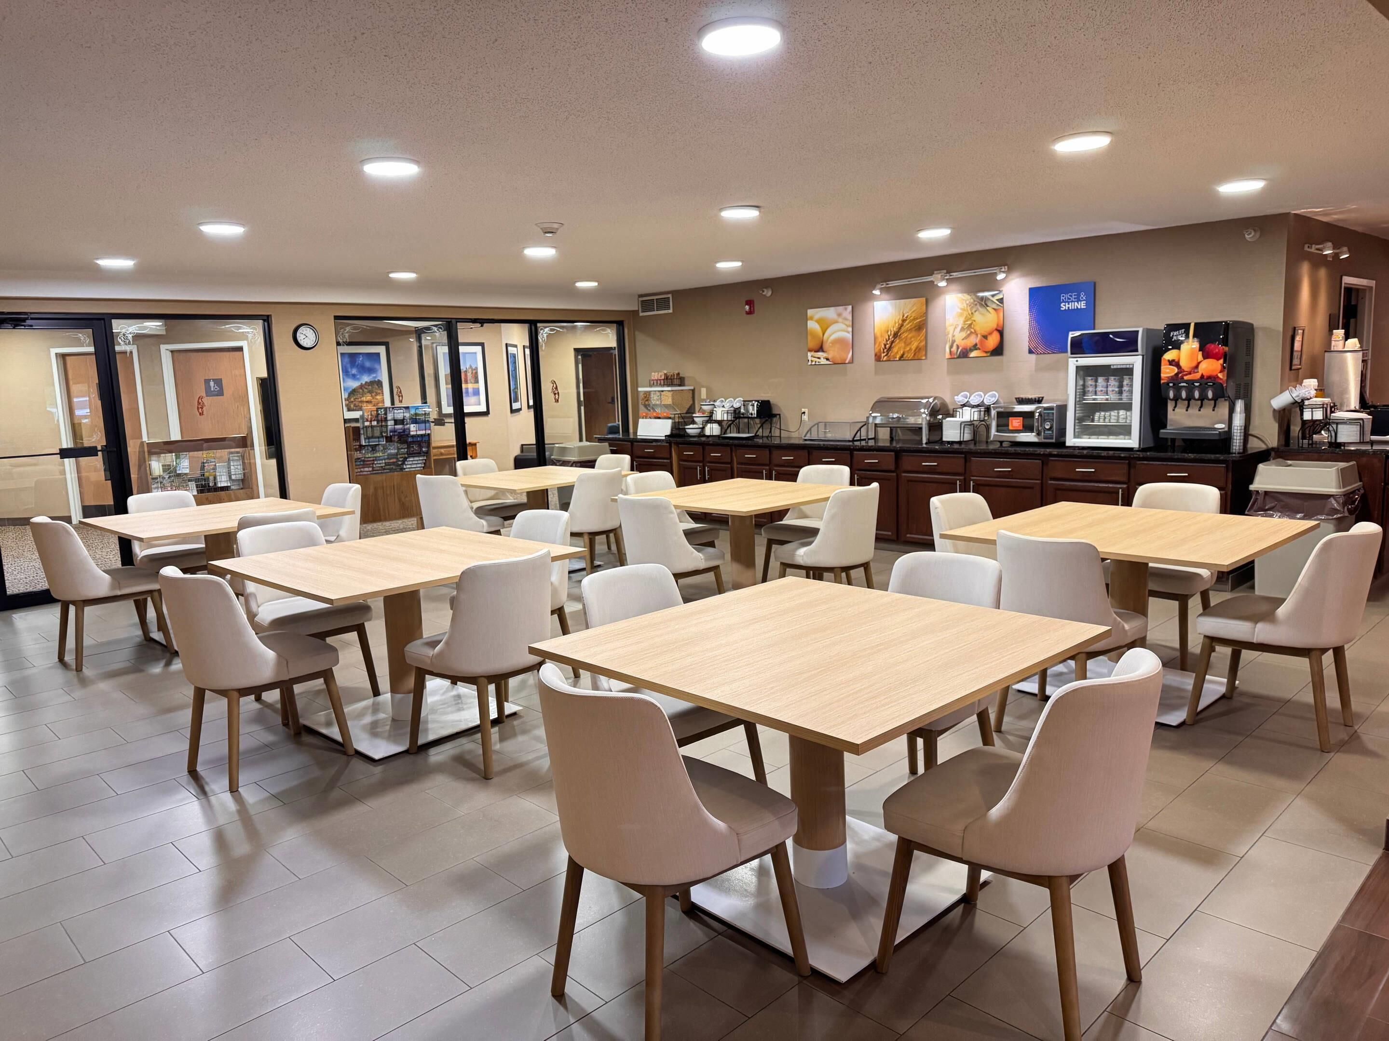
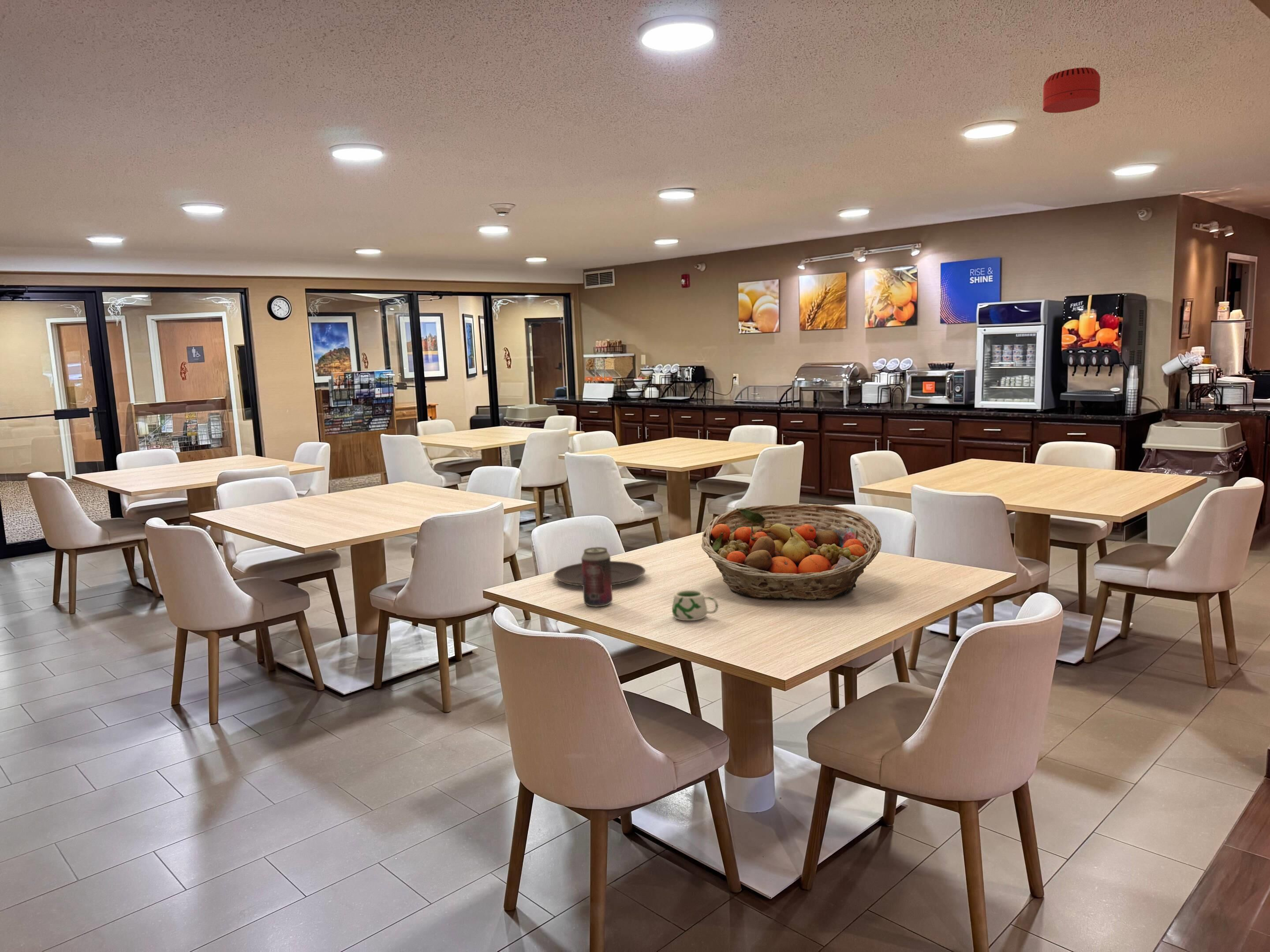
+ plate [553,561,646,586]
+ beverage can [581,547,613,607]
+ mug [672,590,719,621]
+ fruit basket [701,503,882,601]
+ smoke detector [1042,67,1101,113]
